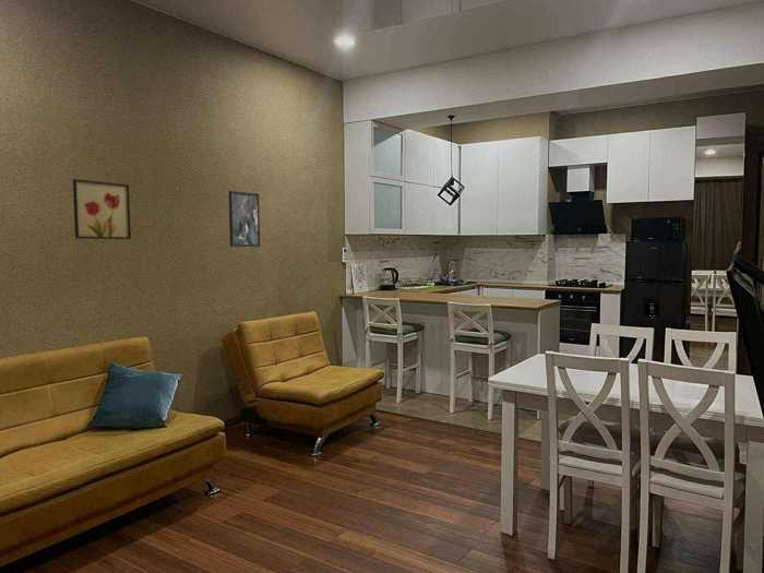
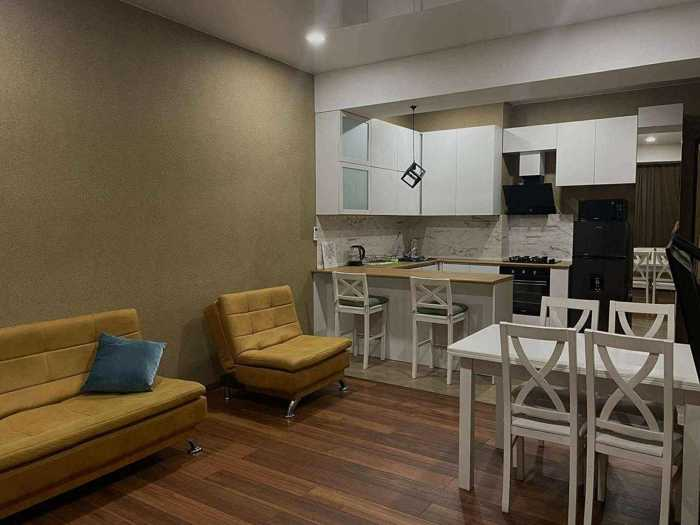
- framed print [228,190,261,248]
- wall art [72,178,132,240]
